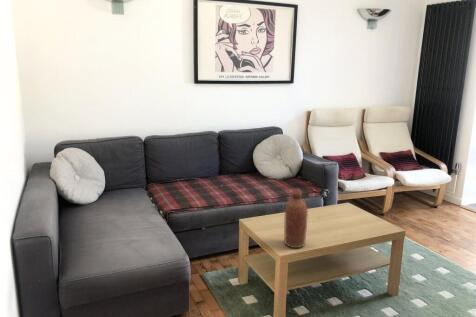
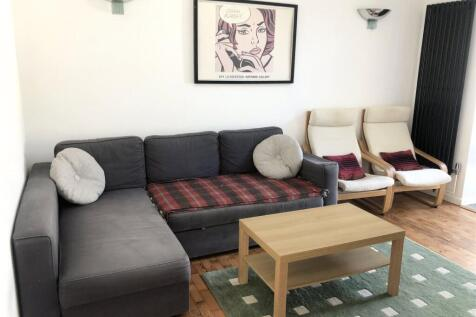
- bottle [283,187,309,249]
